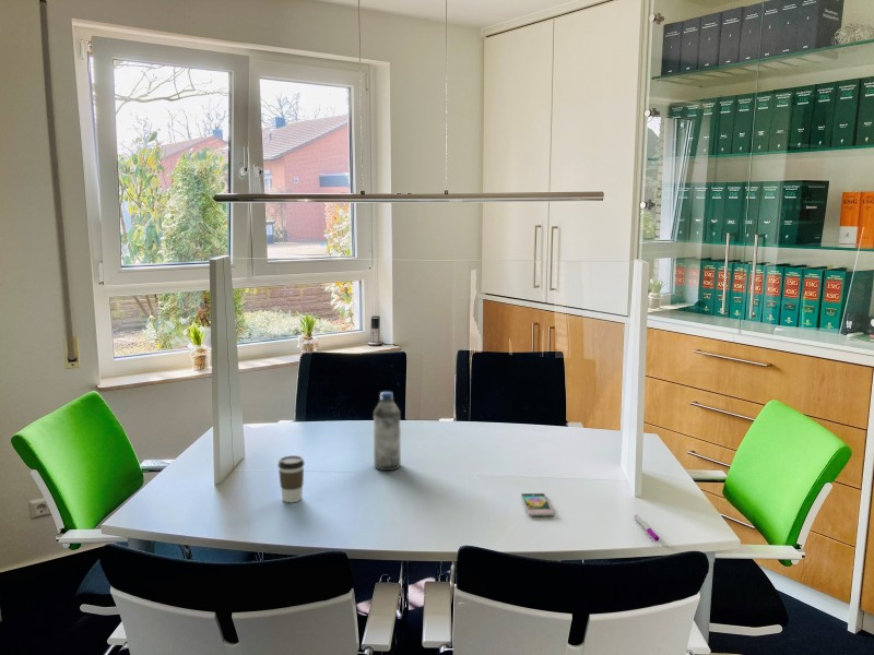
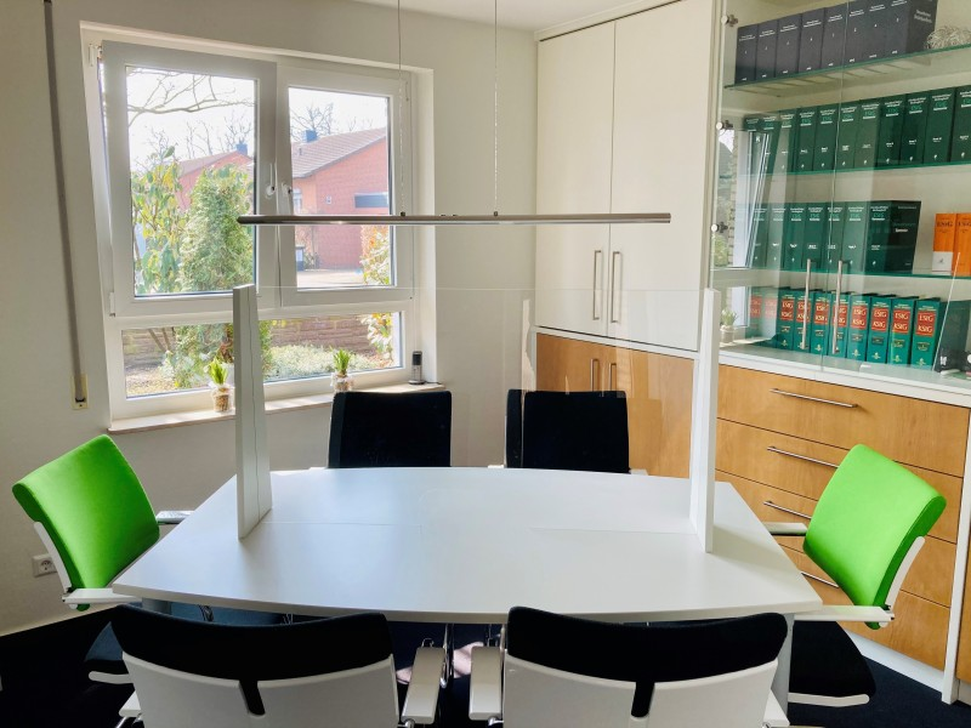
- pen [634,514,661,543]
- water bottle [373,391,402,472]
- smartphone [520,492,555,516]
- coffee cup [276,454,306,503]
